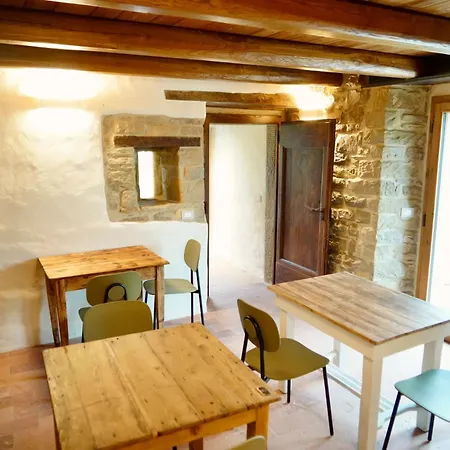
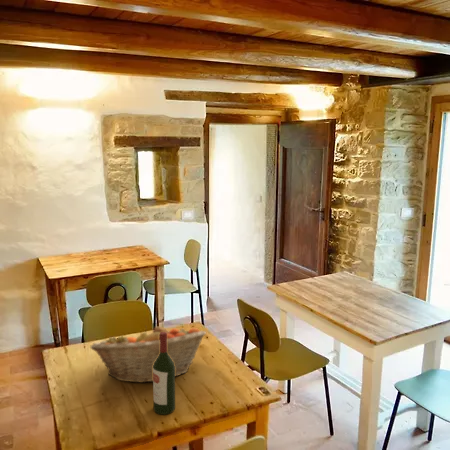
+ wine bottle [152,332,176,416]
+ fruit basket [90,325,207,384]
